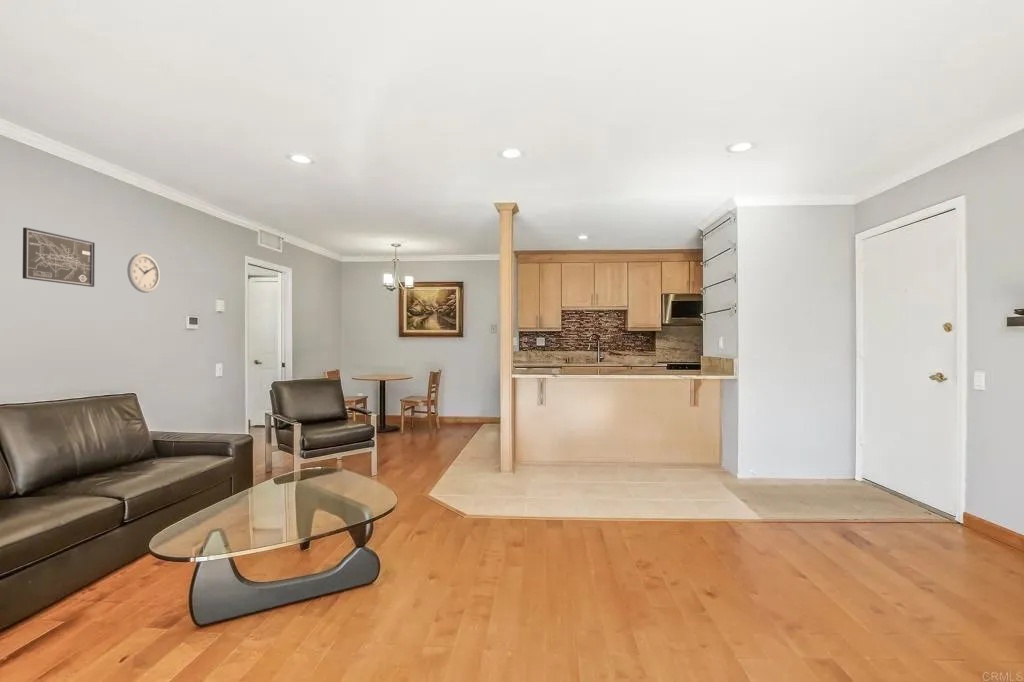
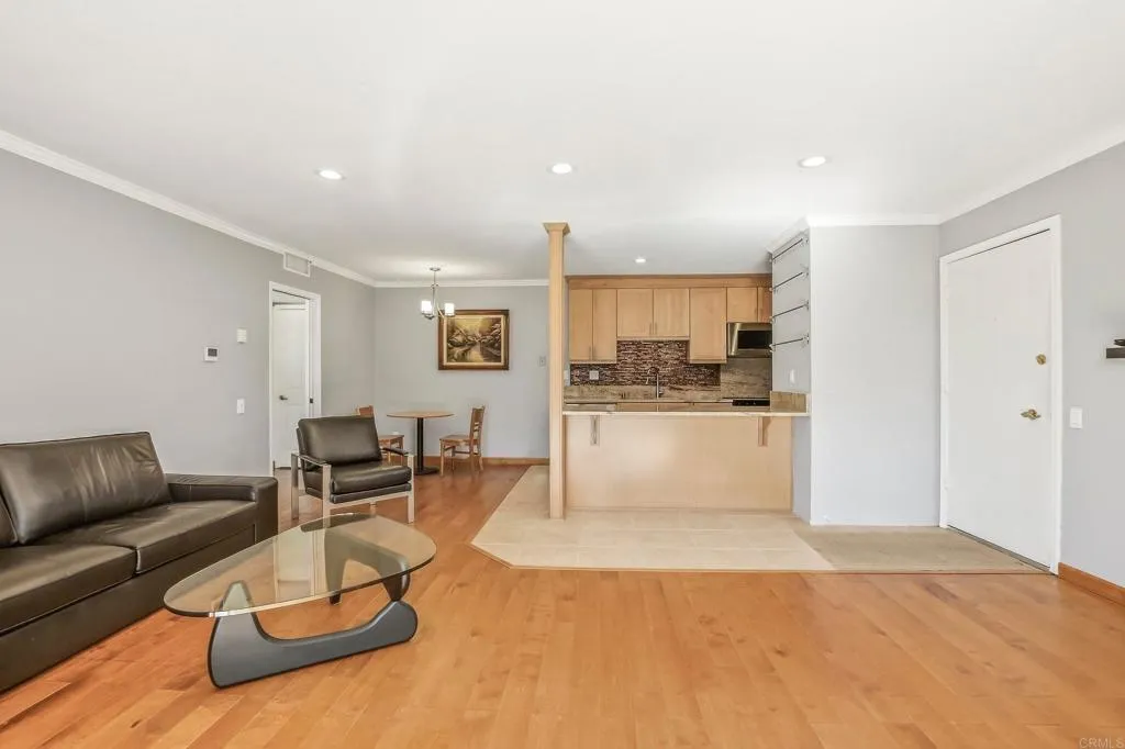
- wall art [22,227,96,288]
- wall clock [126,252,161,294]
